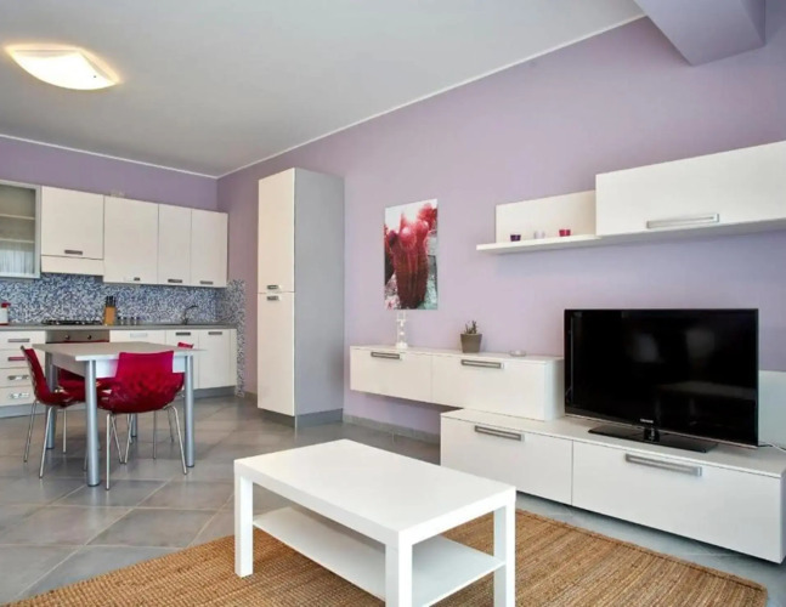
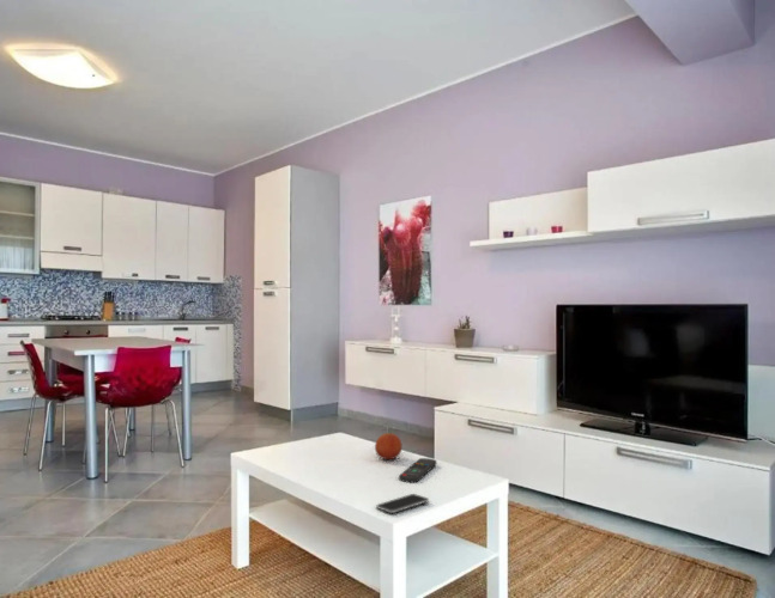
+ smartphone [375,493,430,514]
+ remote control [398,457,437,483]
+ fruit [374,432,402,460]
